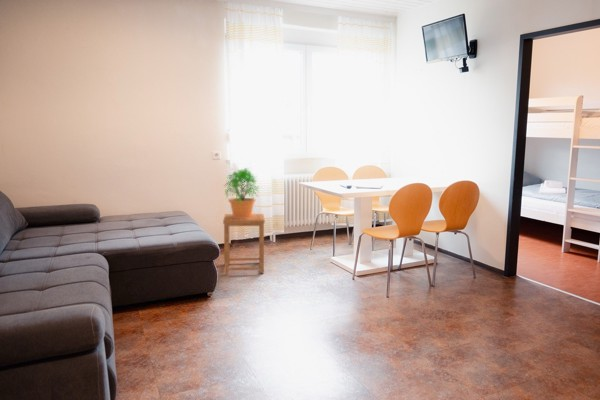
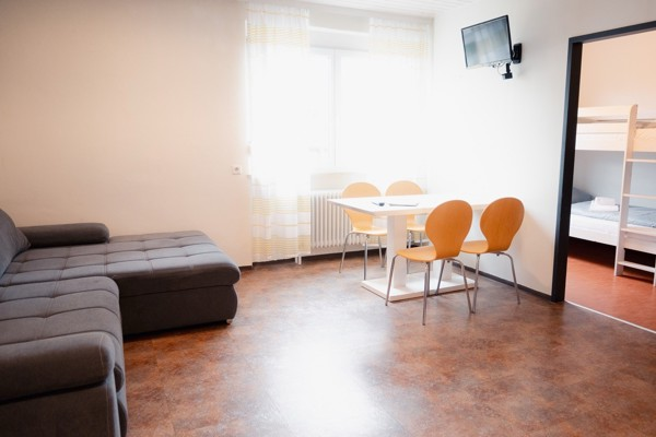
- potted plant [223,167,261,218]
- side table [222,213,266,275]
